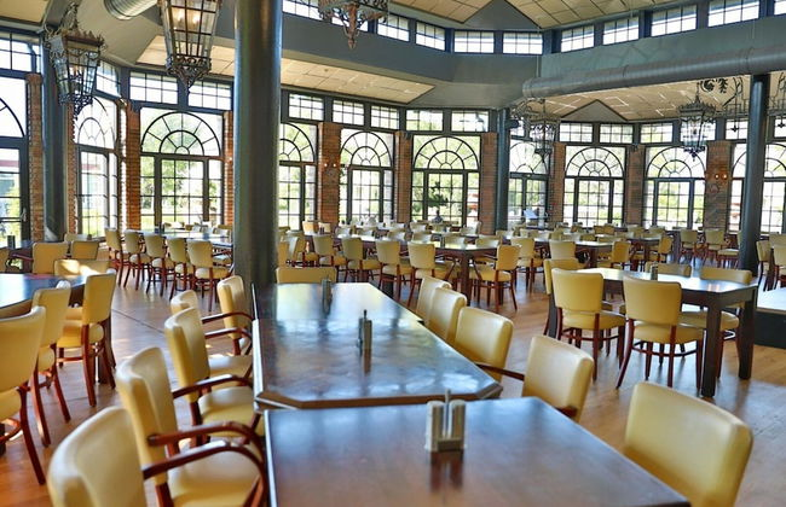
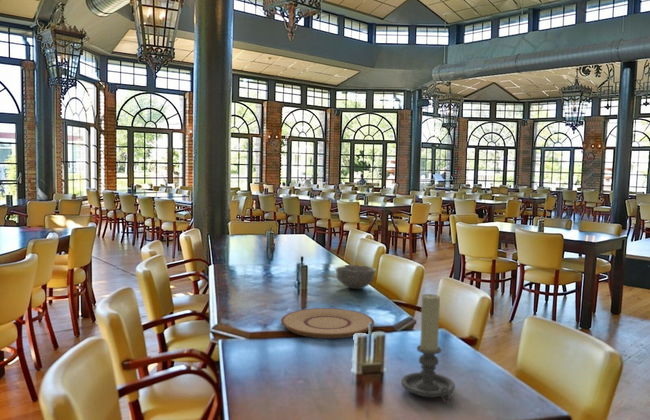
+ bowl [333,264,377,290]
+ candle holder [400,293,456,404]
+ plate [280,307,375,339]
